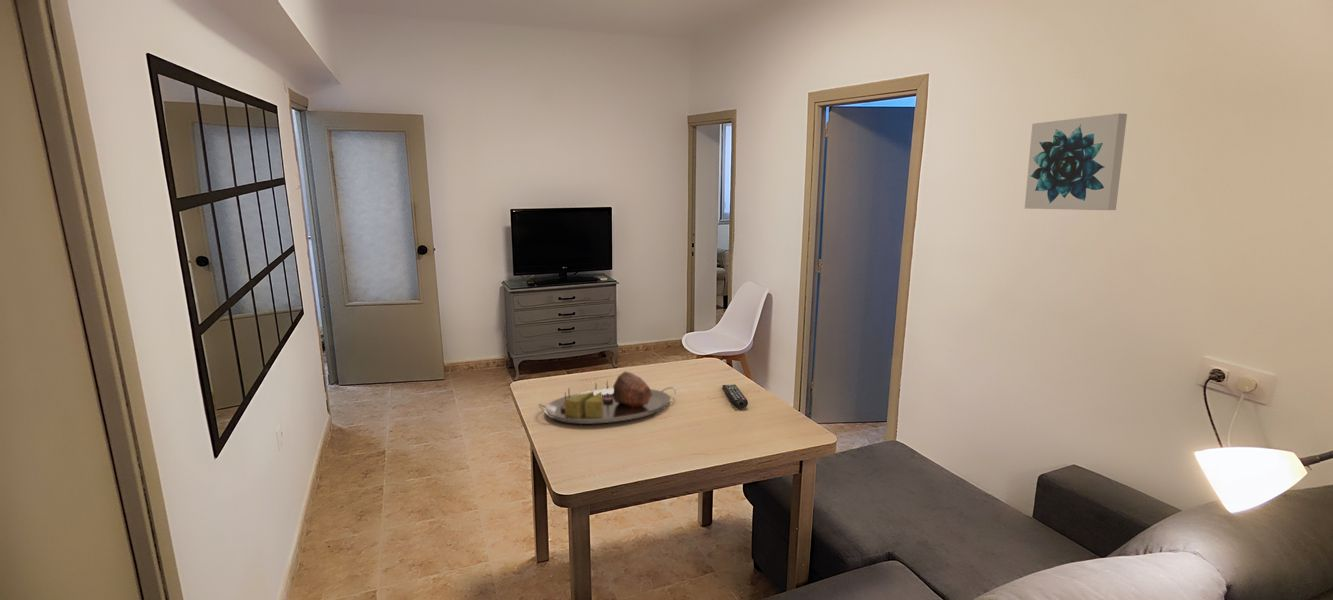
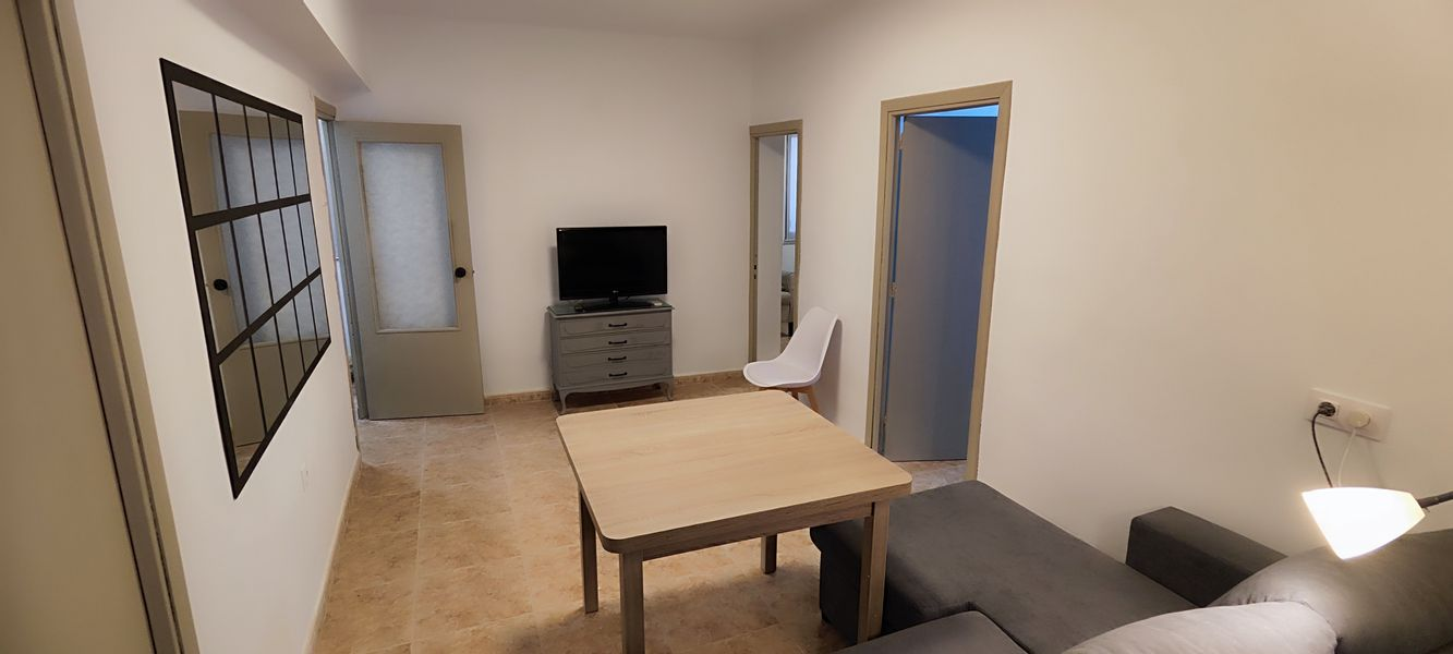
- wall art [1024,112,1128,211]
- remote control [721,384,749,409]
- serving tray [537,370,677,425]
